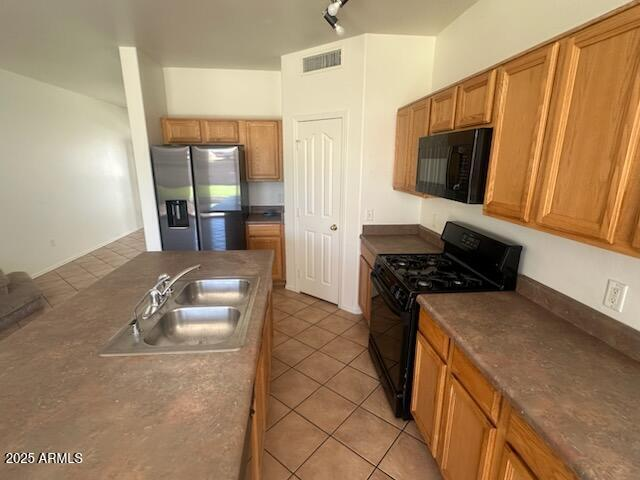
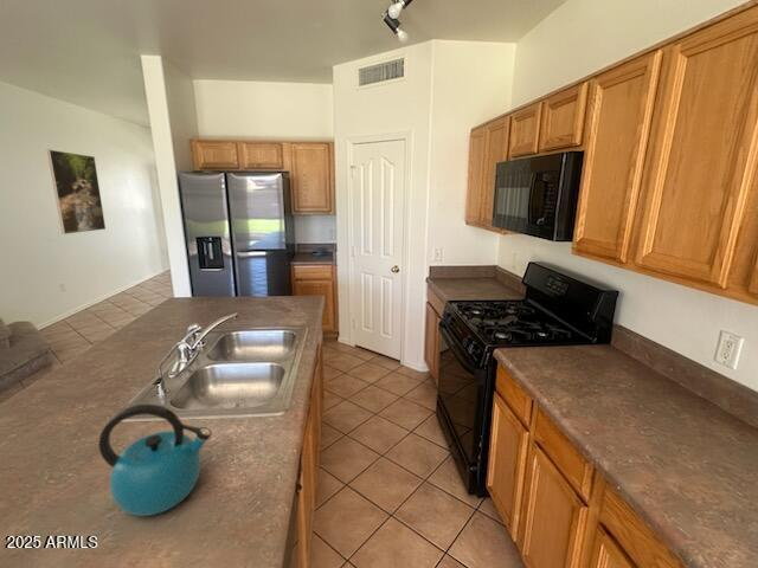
+ kettle [97,404,213,517]
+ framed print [46,149,107,235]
